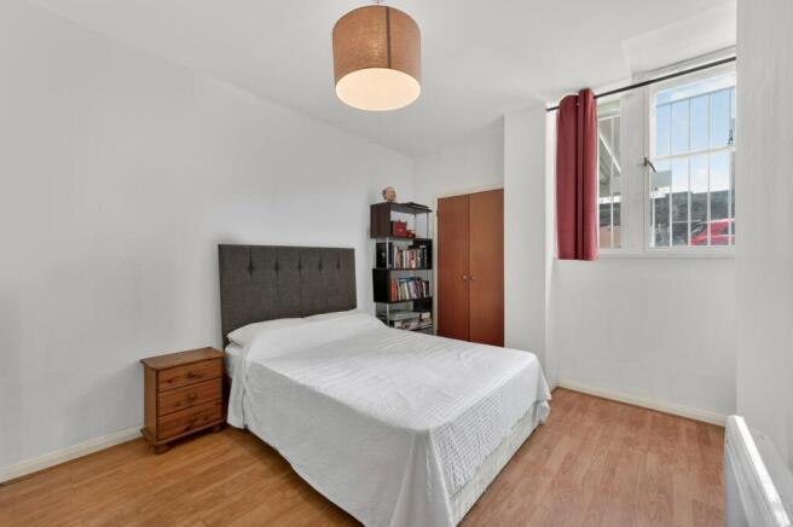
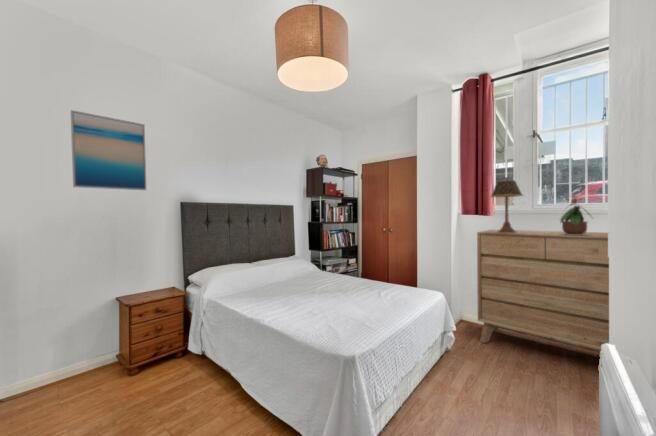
+ table lamp [489,176,524,233]
+ wall art [70,109,147,191]
+ potted plant [559,191,595,235]
+ dresser [476,229,610,355]
